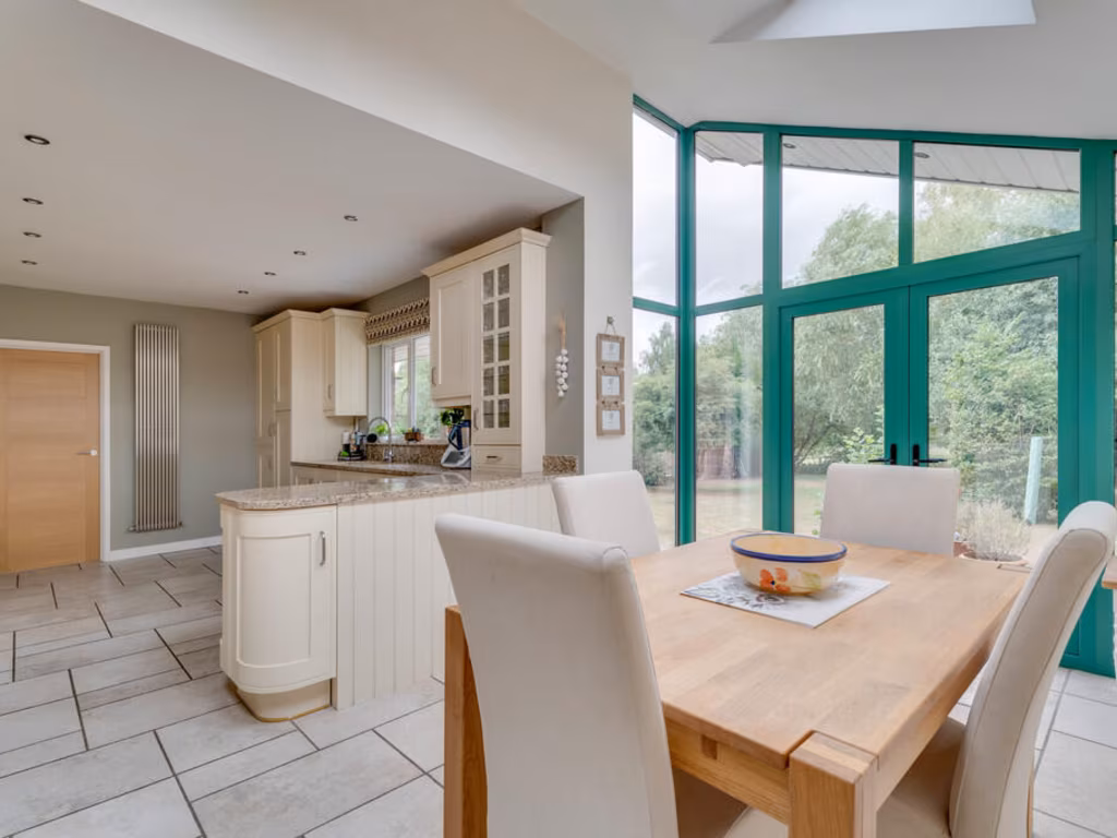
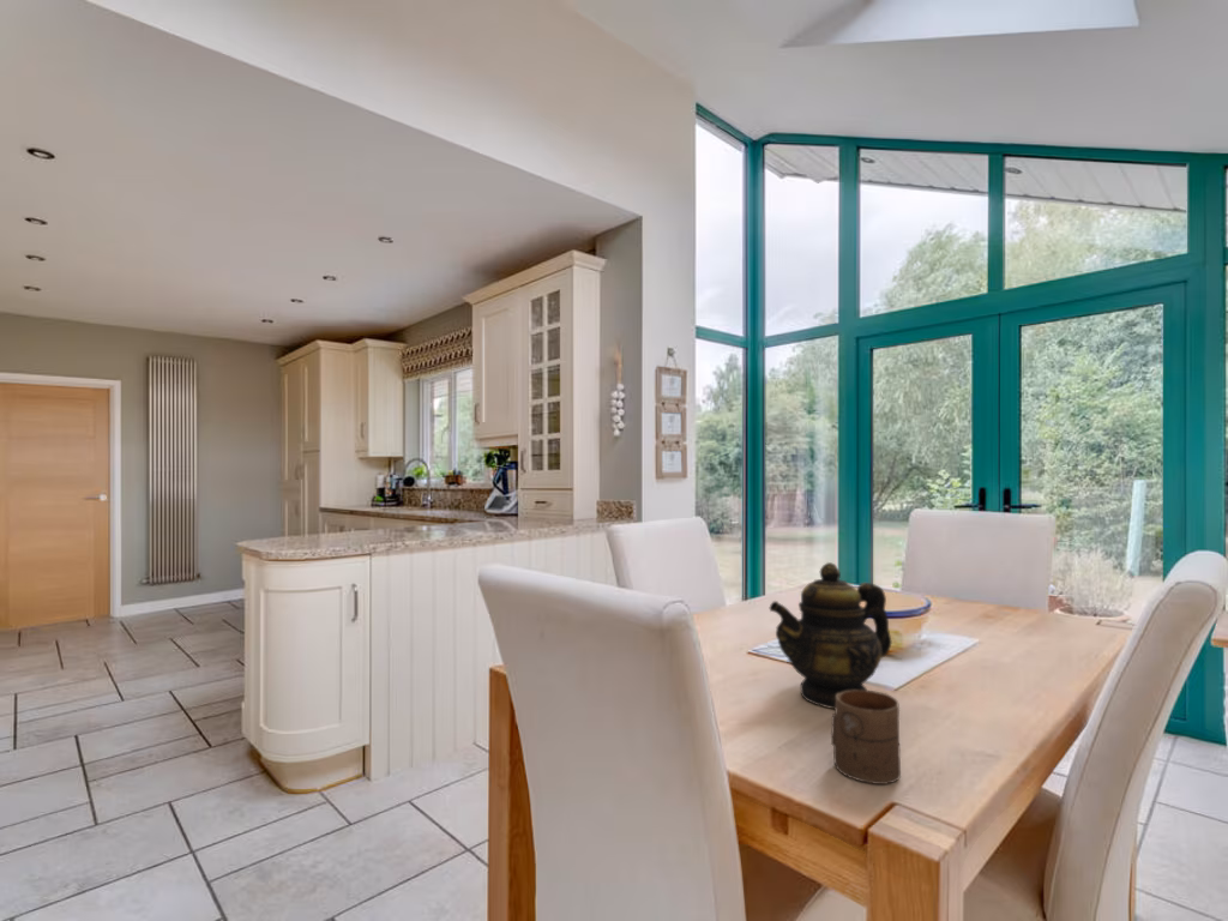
+ cup [830,690,902,785]
+ teapot [769,561,893,710]
